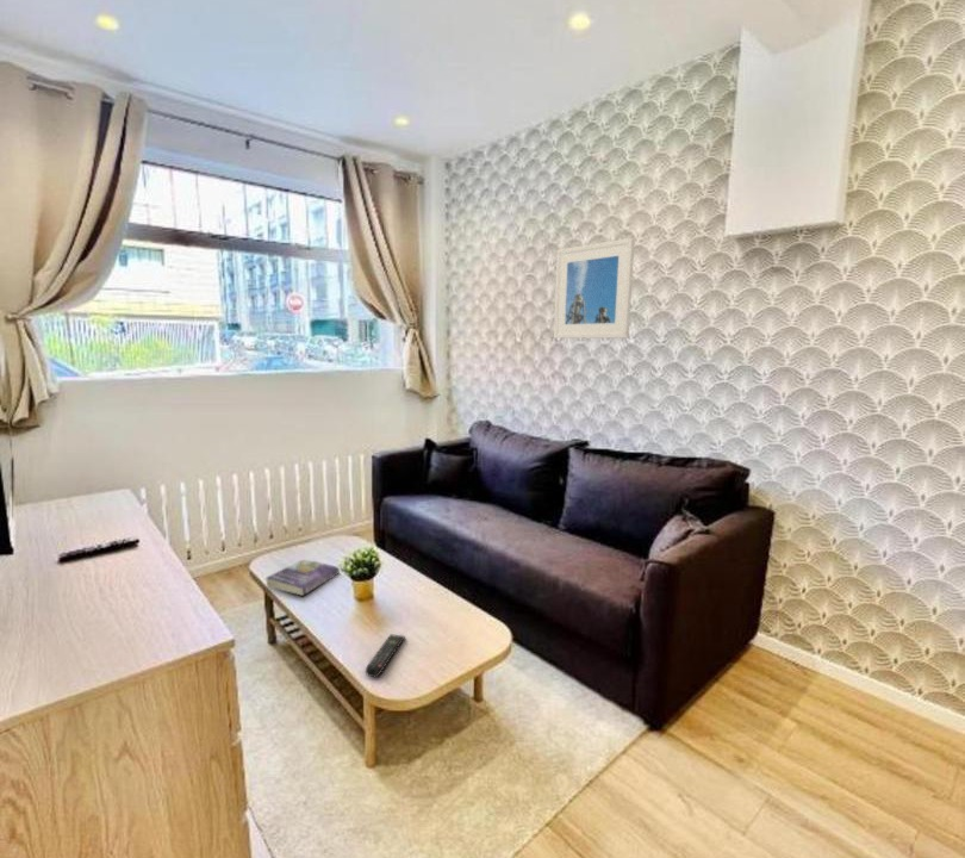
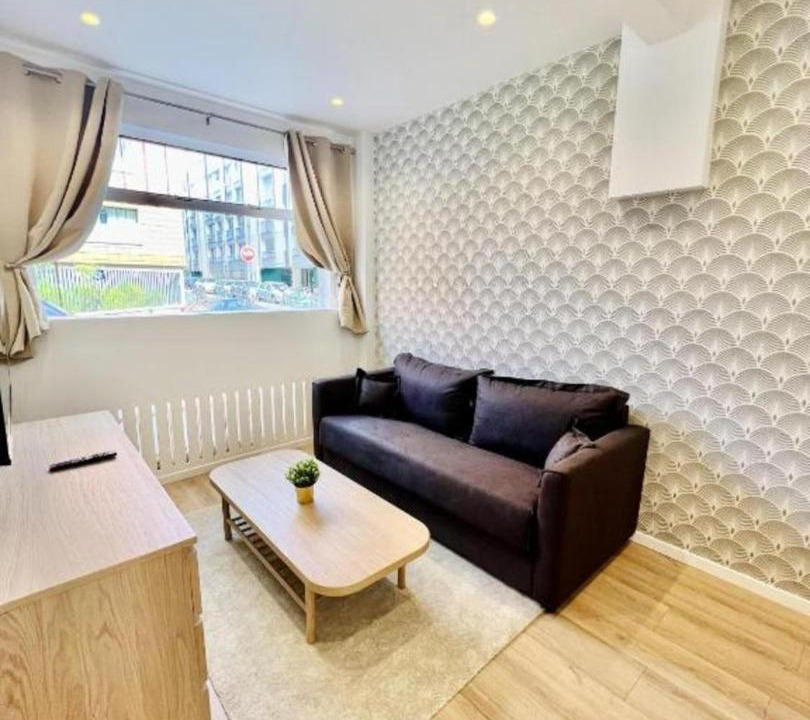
- remote control [365,633,406,678]
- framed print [553,237,636,340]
- book [264,559,341,597]
